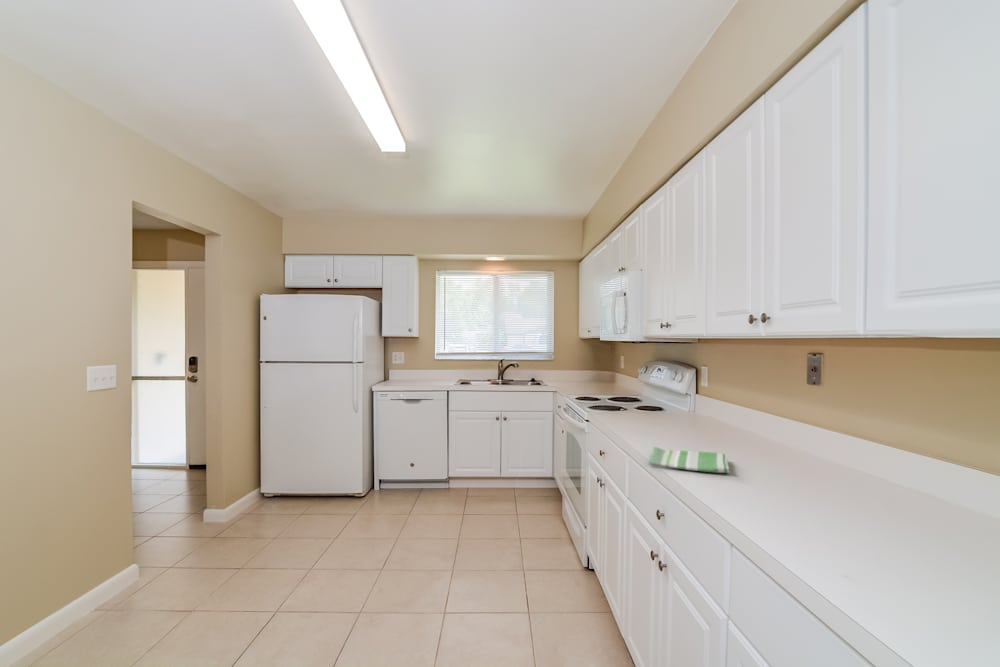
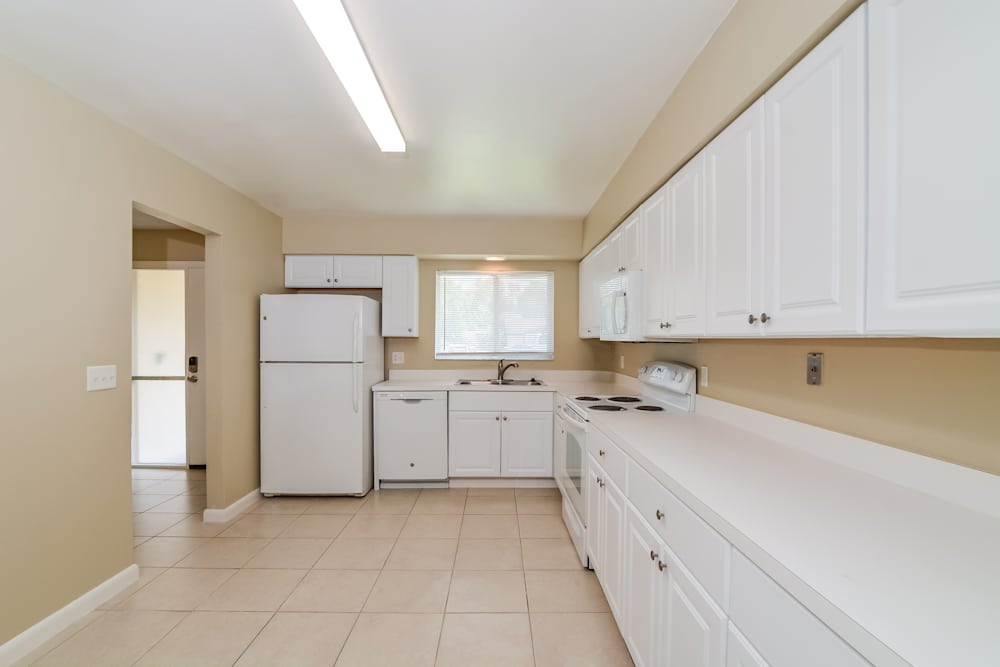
- dish towel [648,446,731,474]
